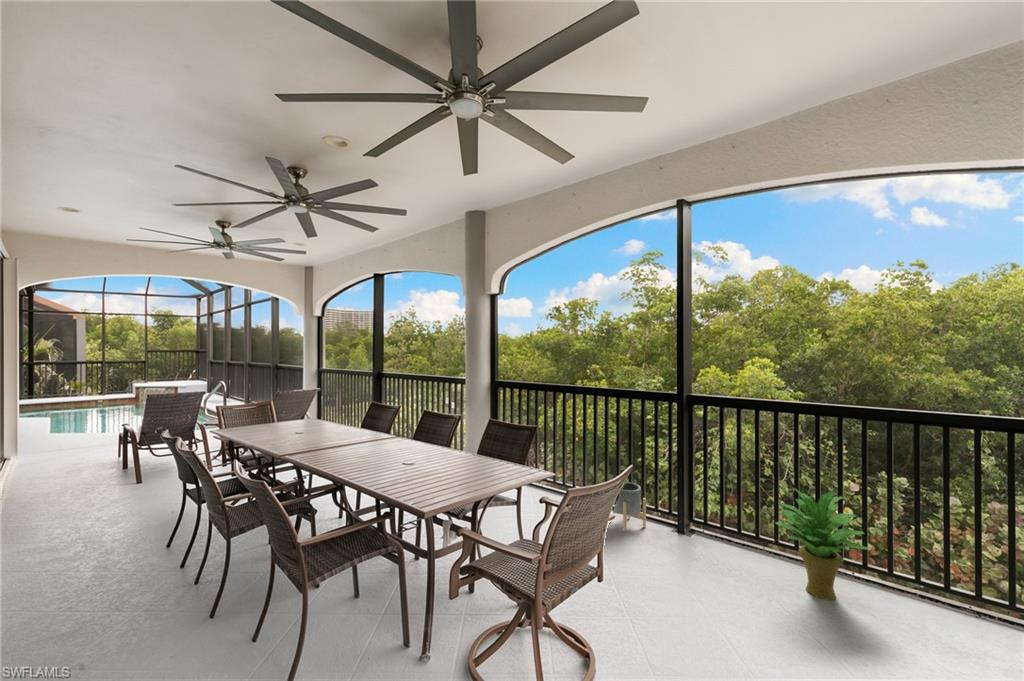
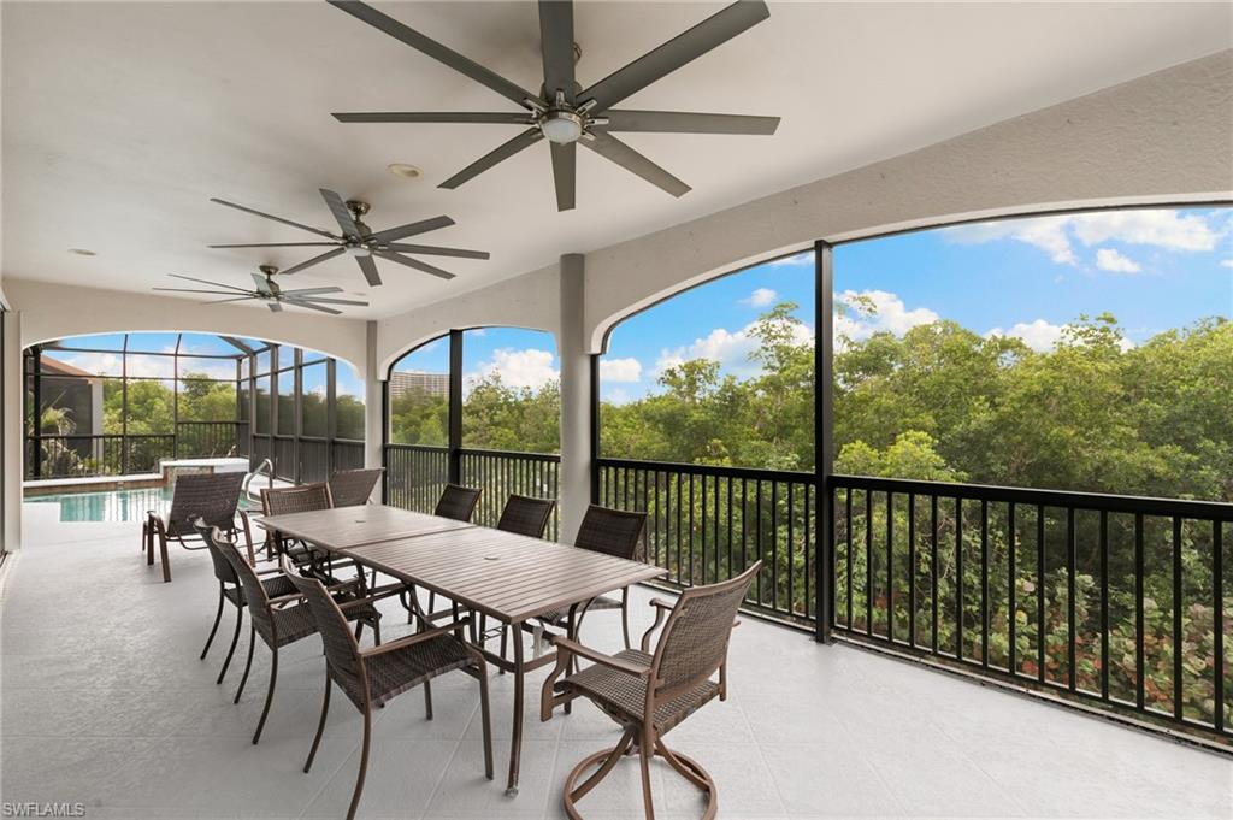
- planter [610,481,647,533]
- potted plant [774,487,870,601]
